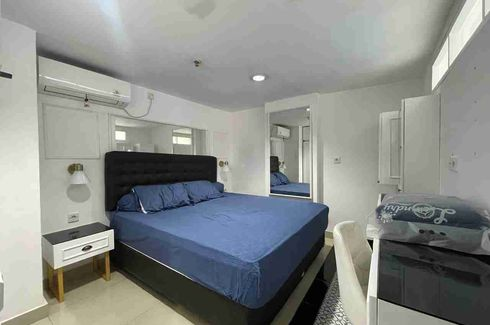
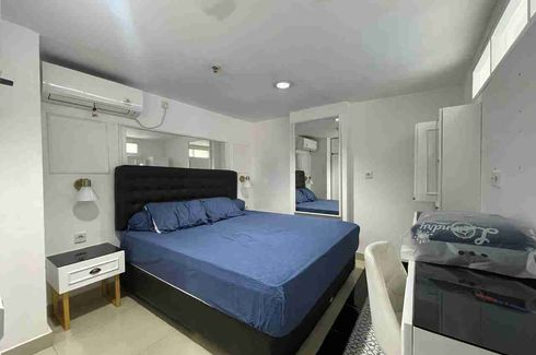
+ pen [475,293,536,315]
